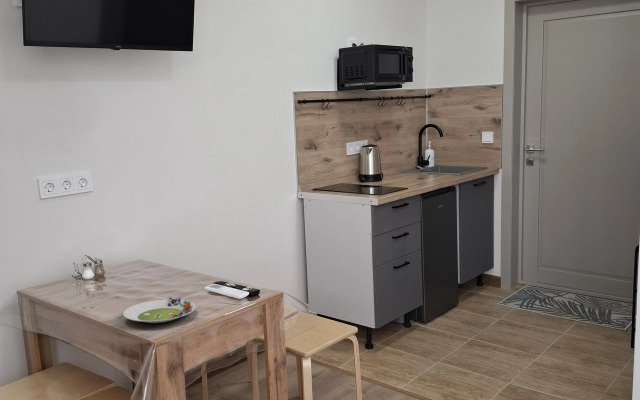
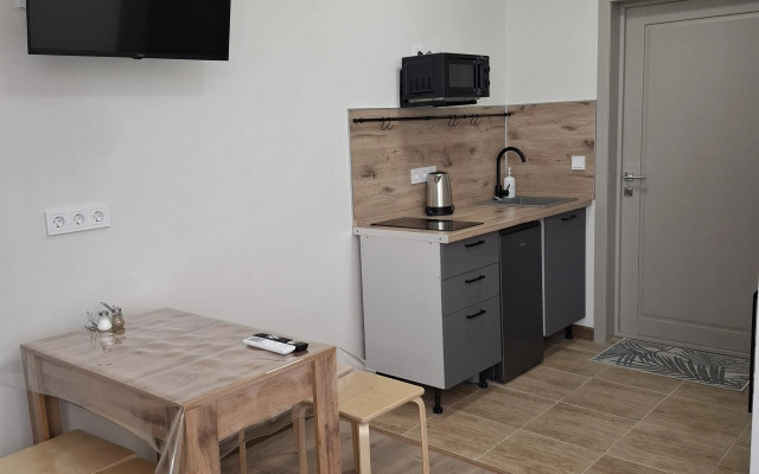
- salad plate [122,296,197,324]
